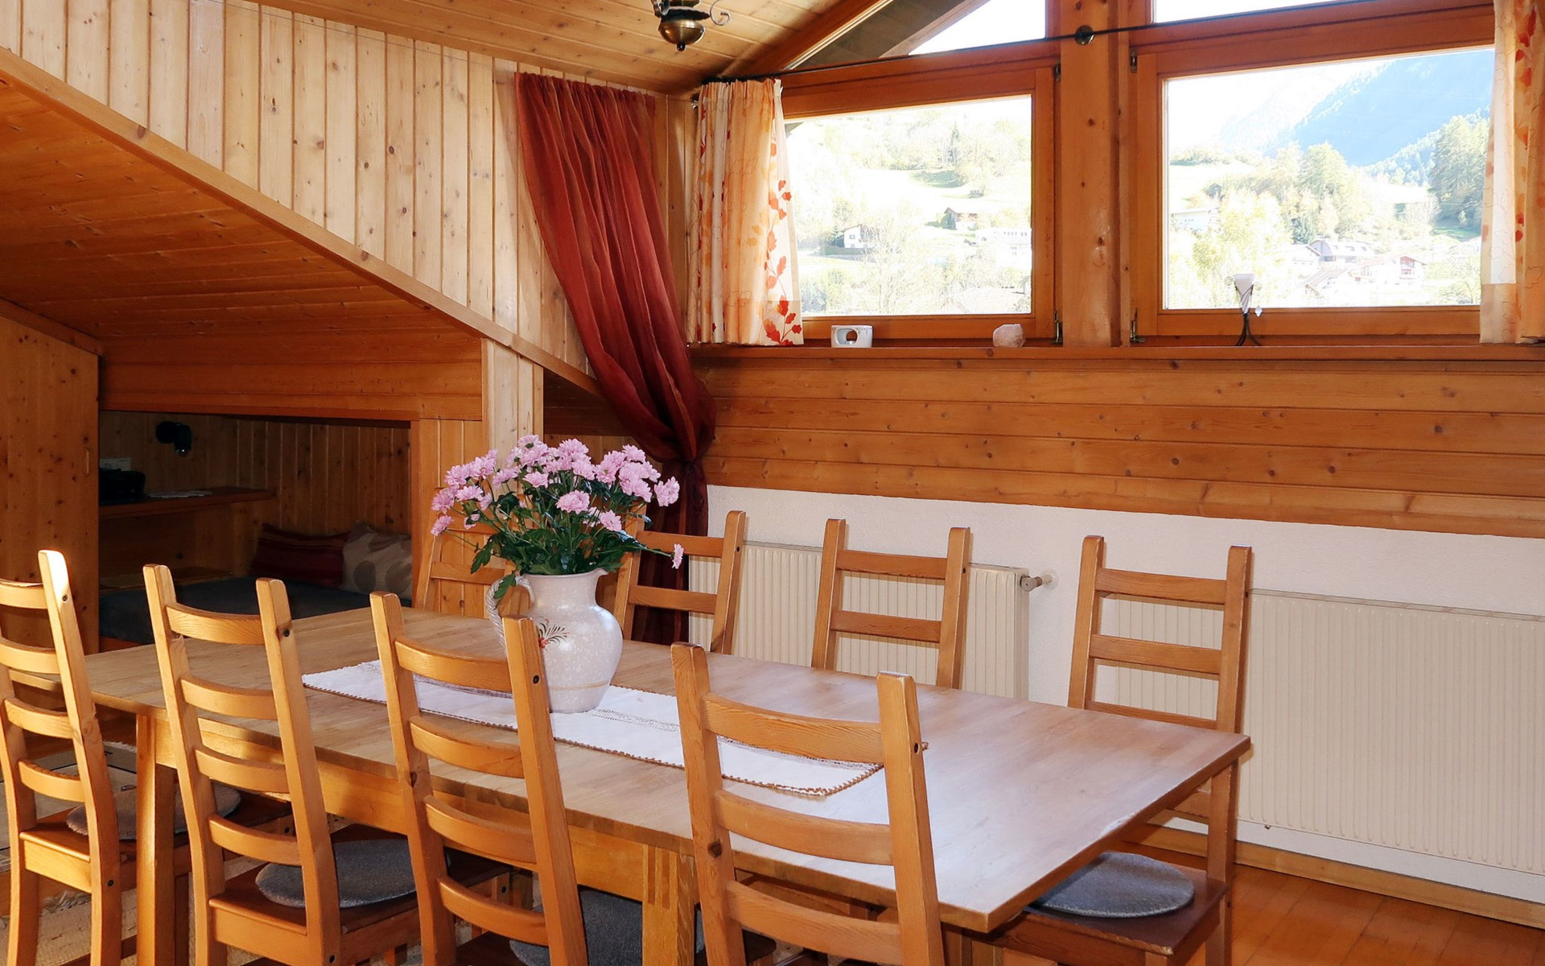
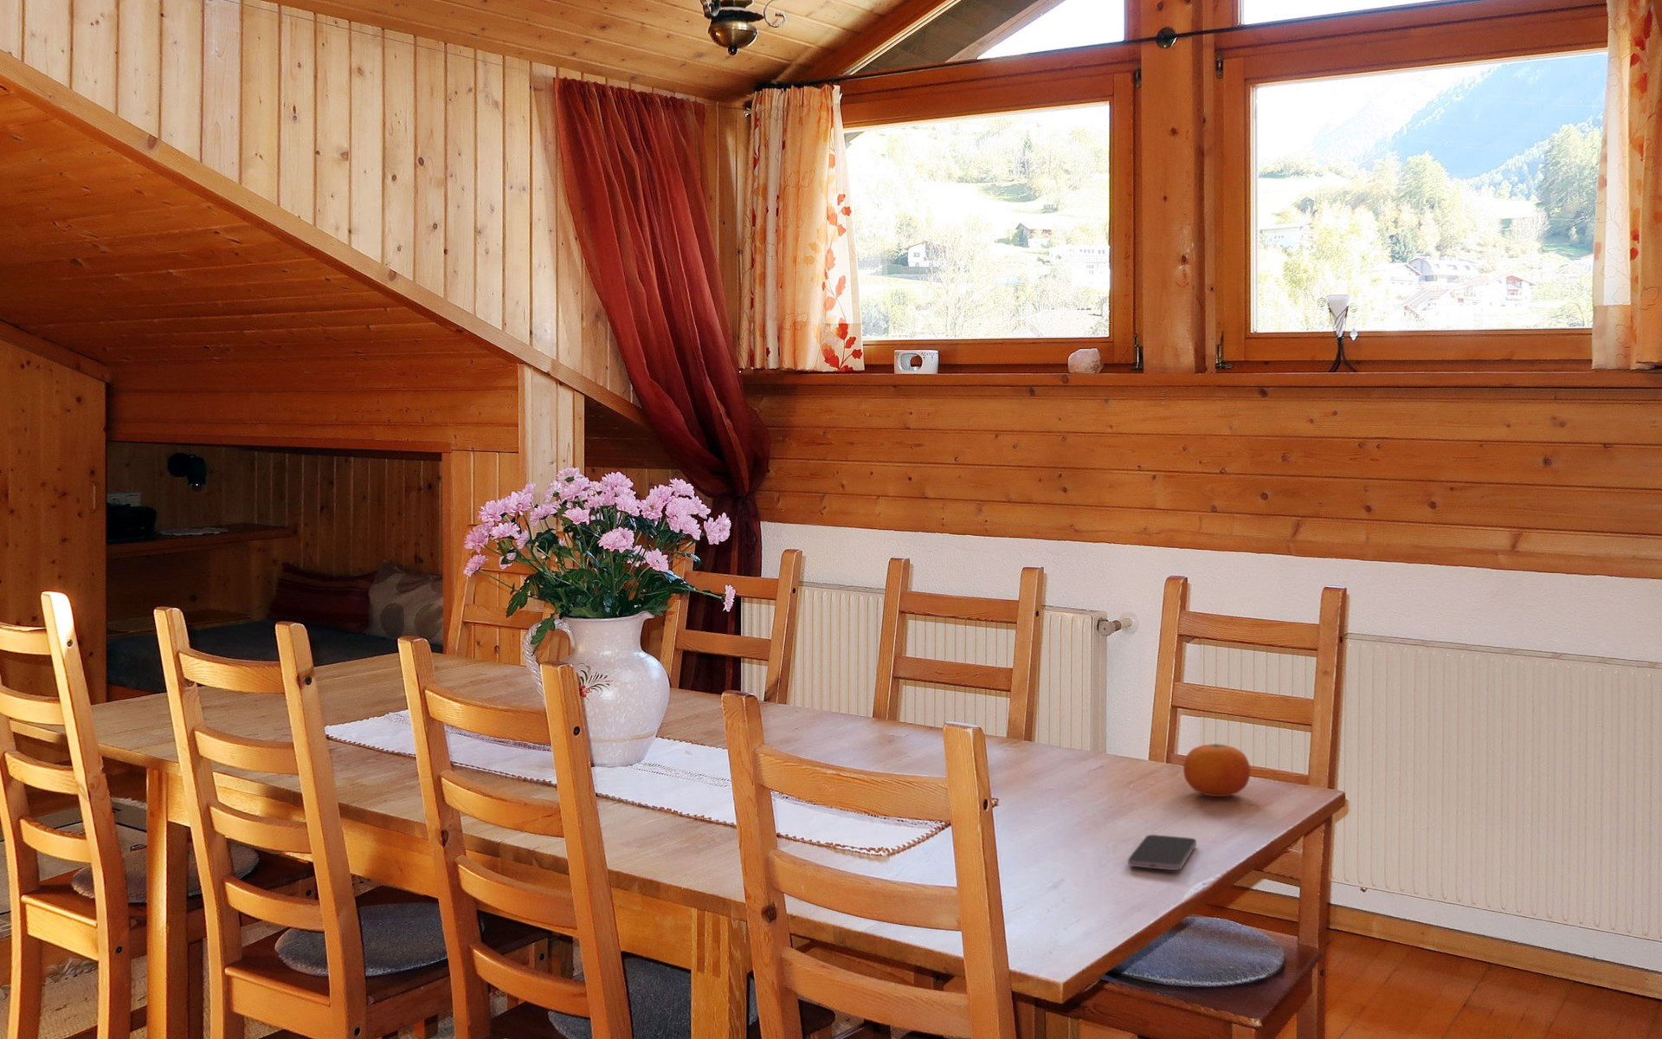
+ smartphone [1127,834,1198,871]
+ fruit [1182,743,1252,797]
